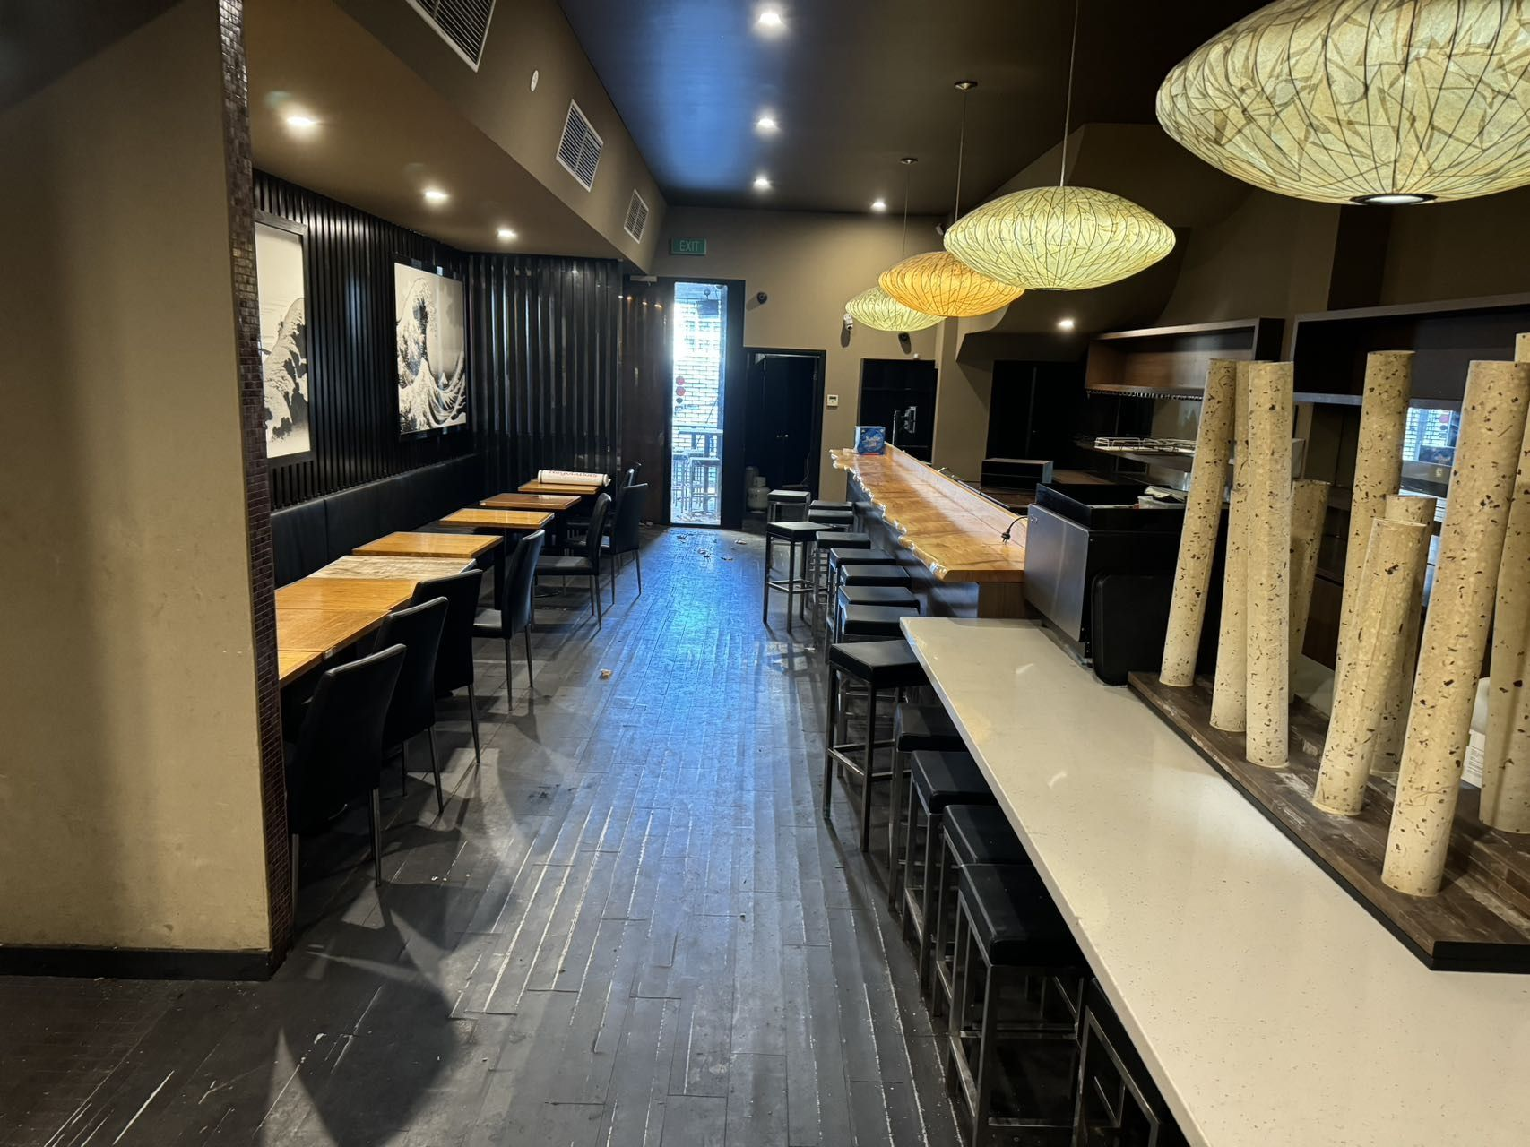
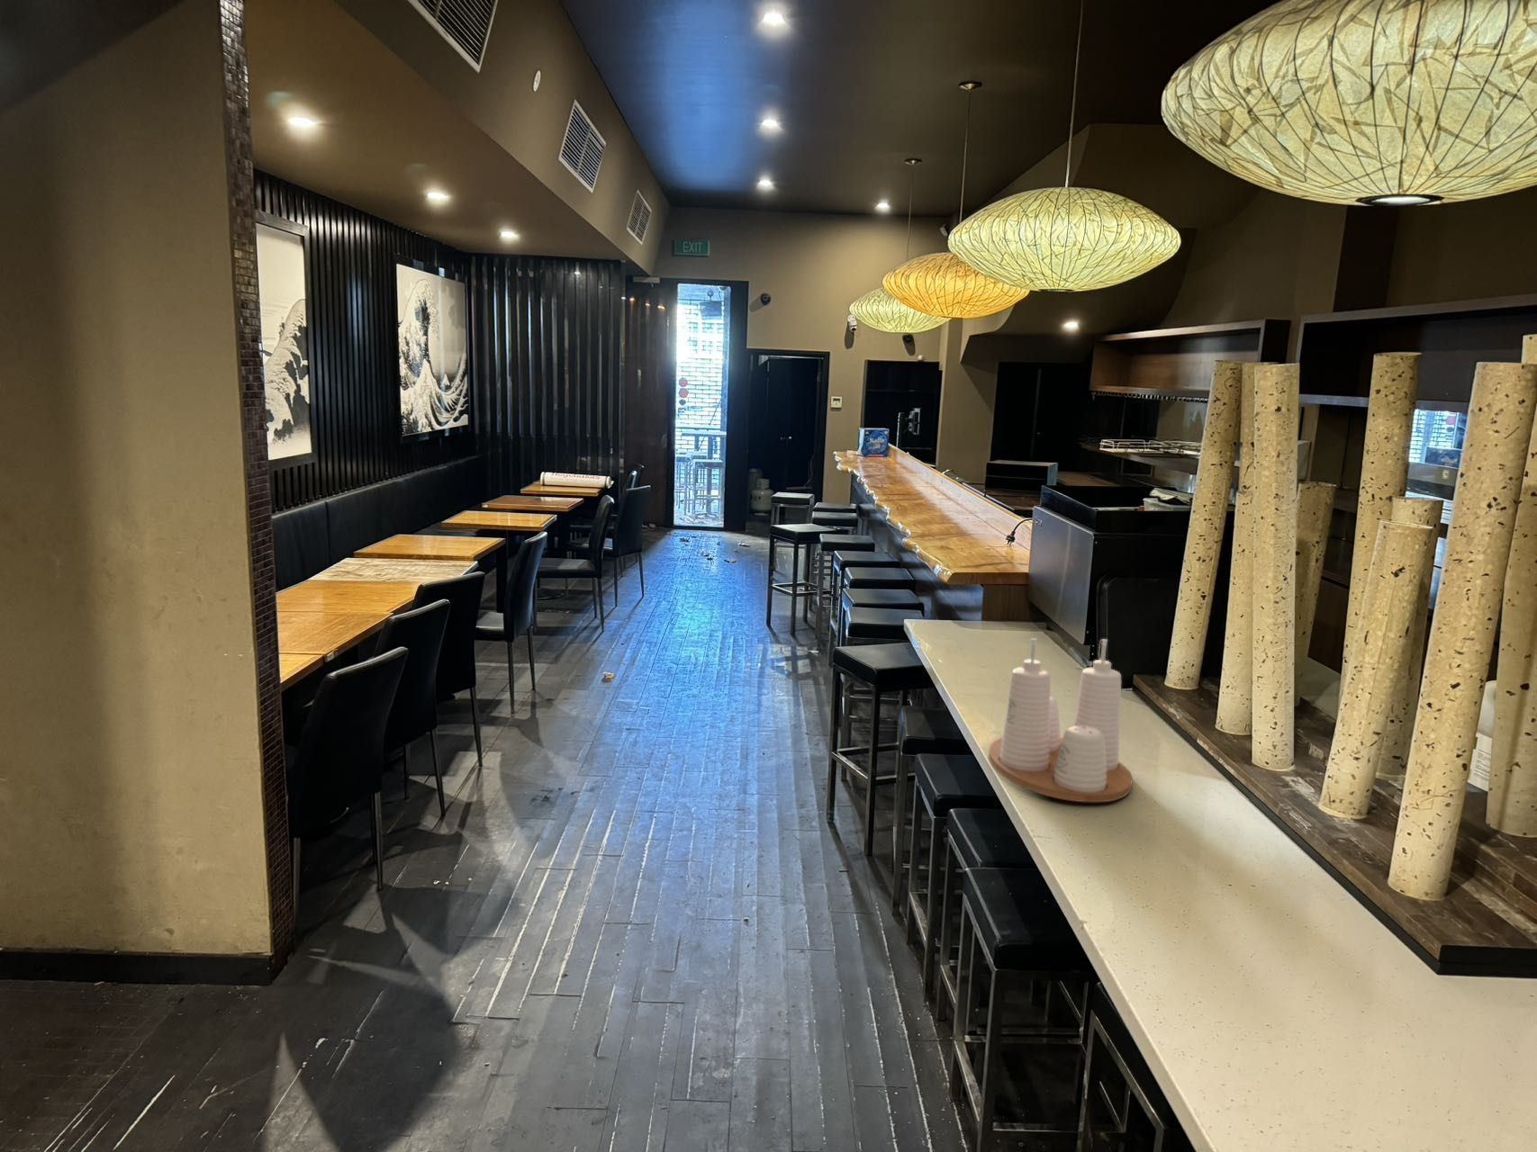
+ condiment set [988,638,1134,802]
